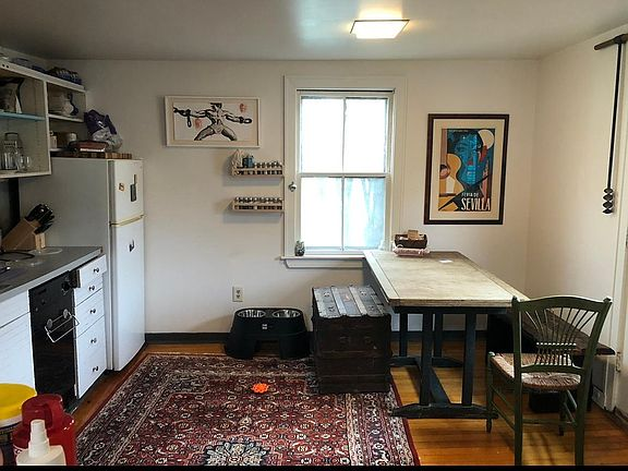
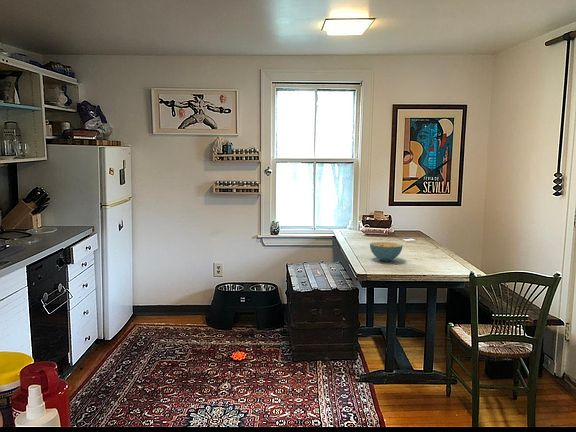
+ cereal bowl [369,241,403,262]
